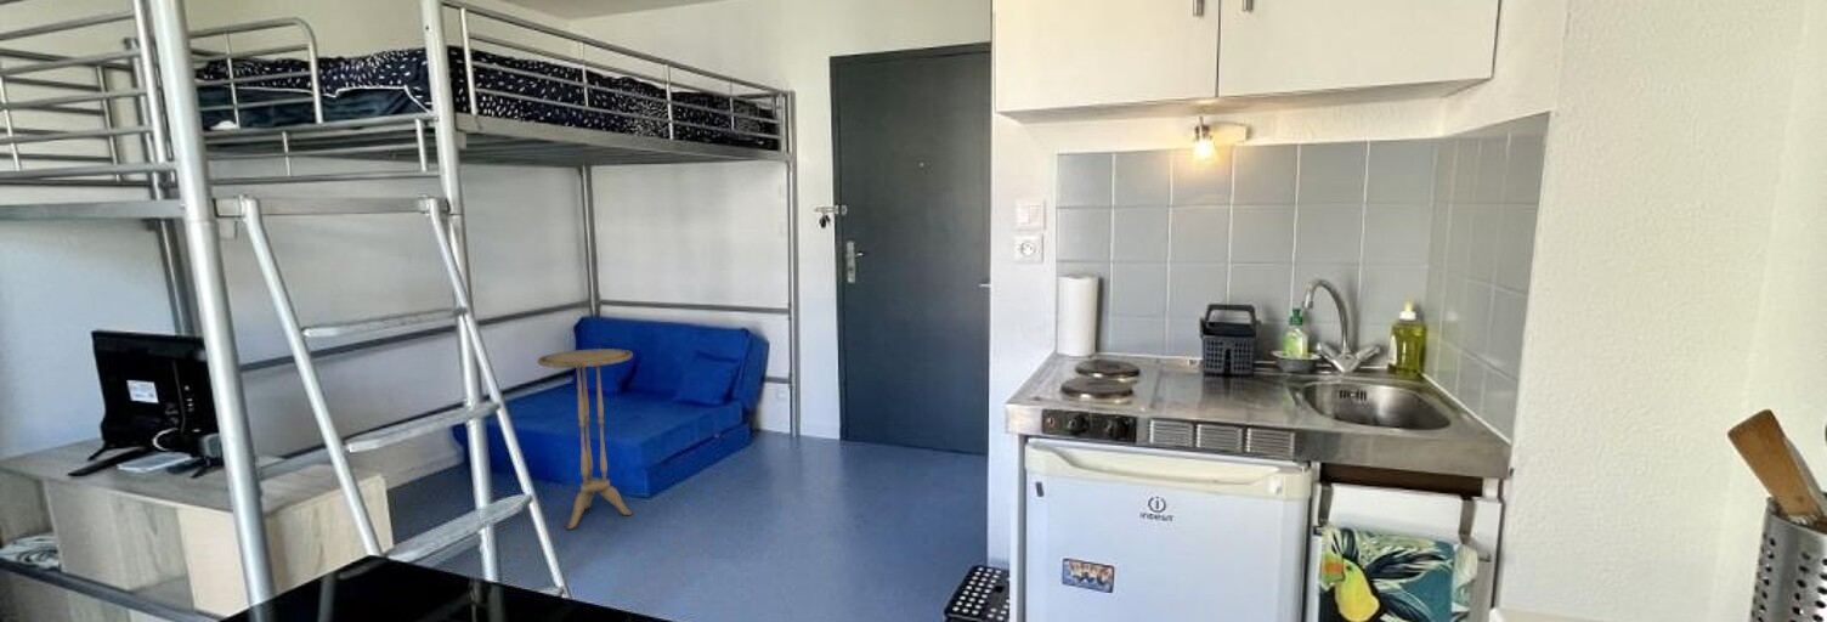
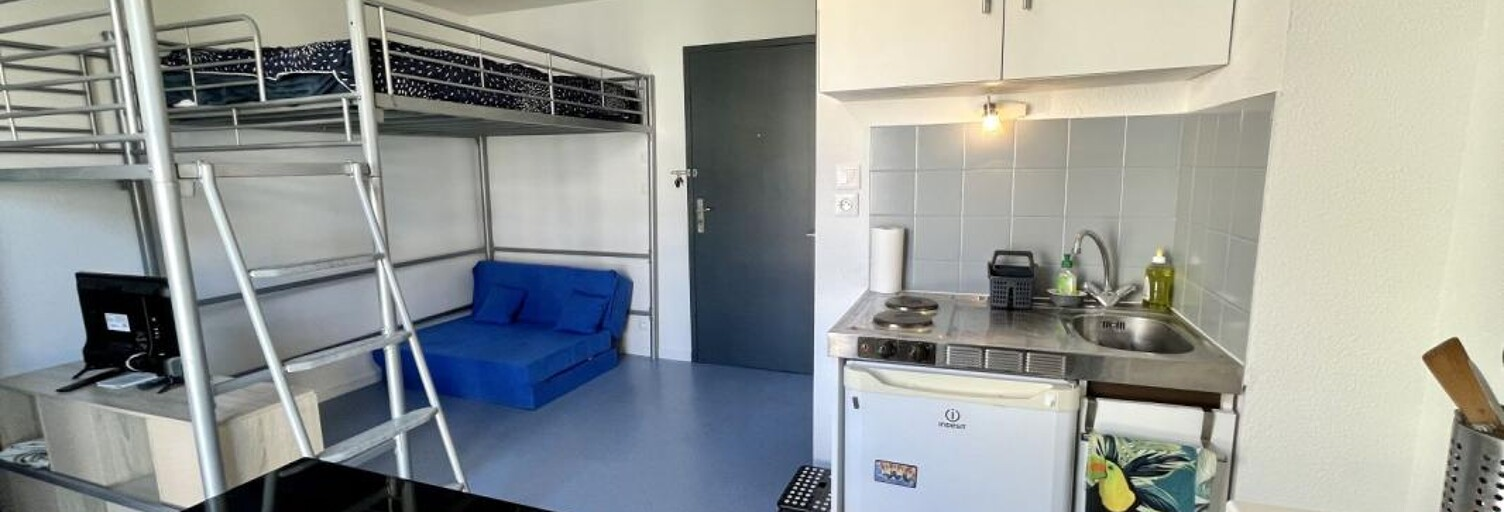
- side table [537,347,634,531]
